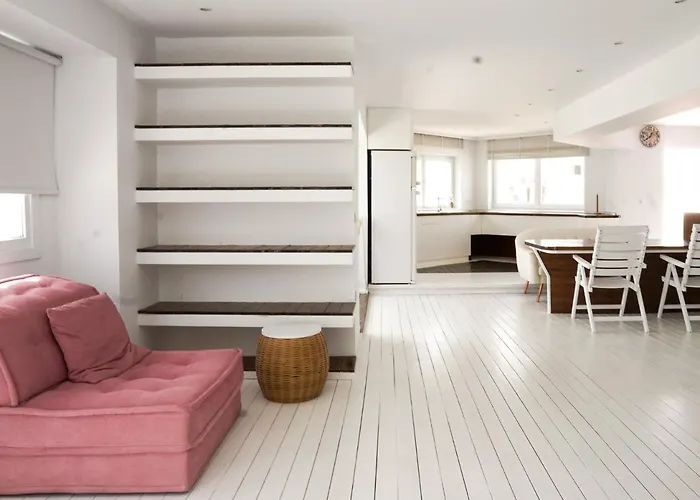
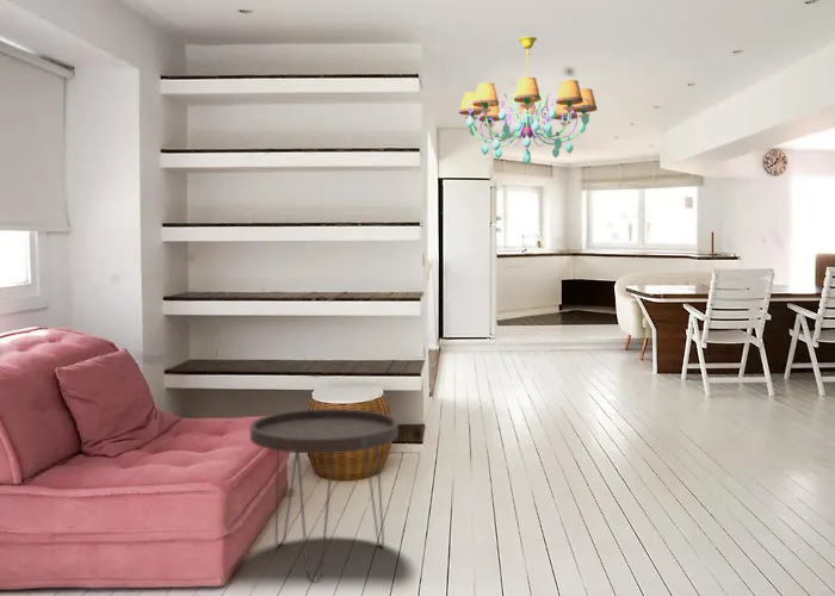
+ side table [249,408,400,584]
+ chandelier [458,36,598,167]
